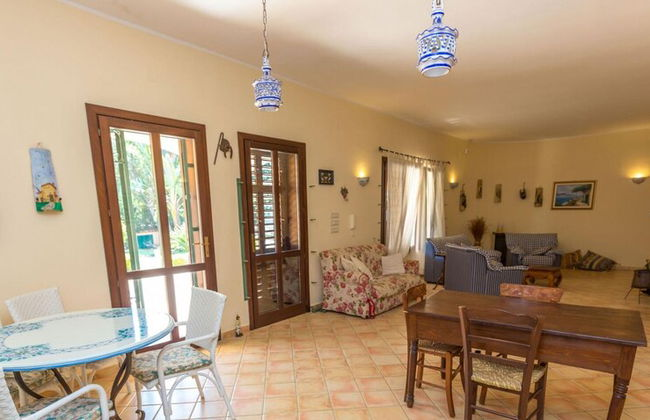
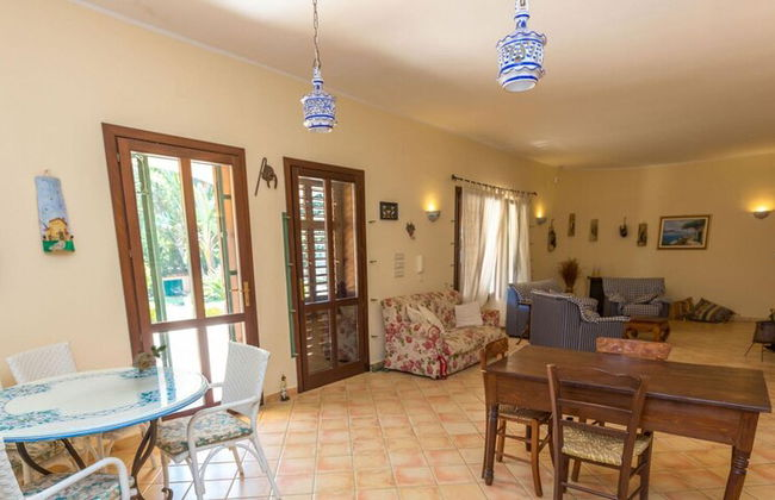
+ flower [130,344,168,375]
